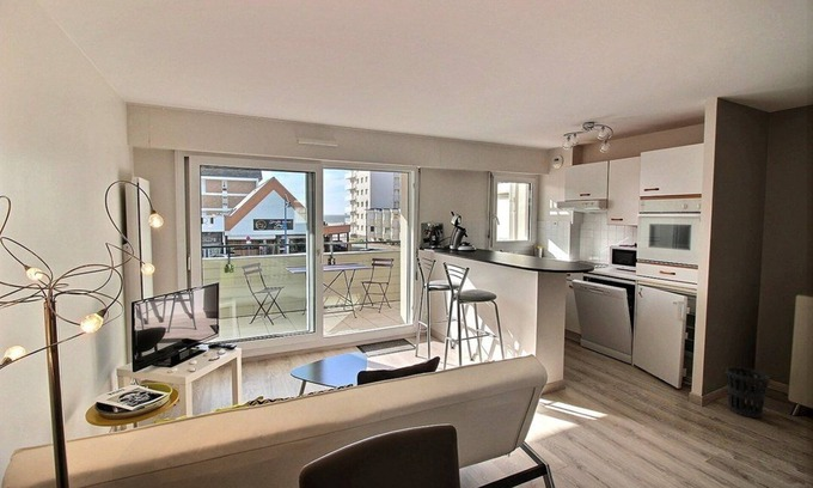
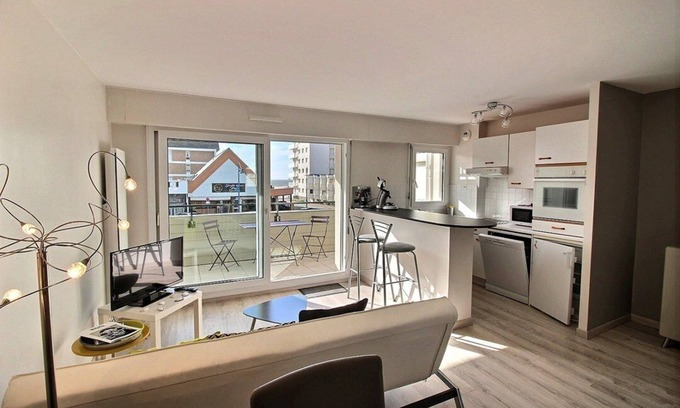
- wastebasket [725,366,771,419]
